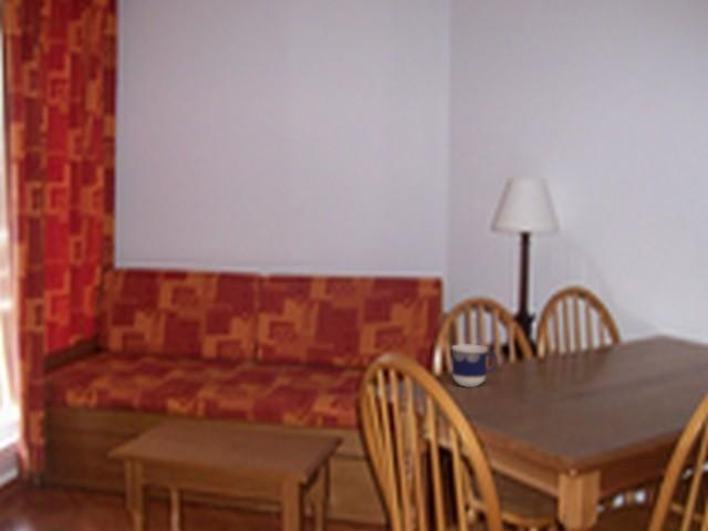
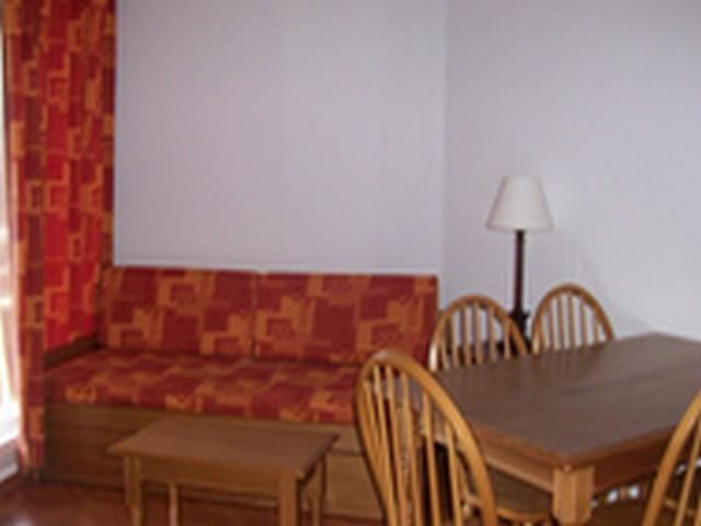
- cup [450,343,499,388]
